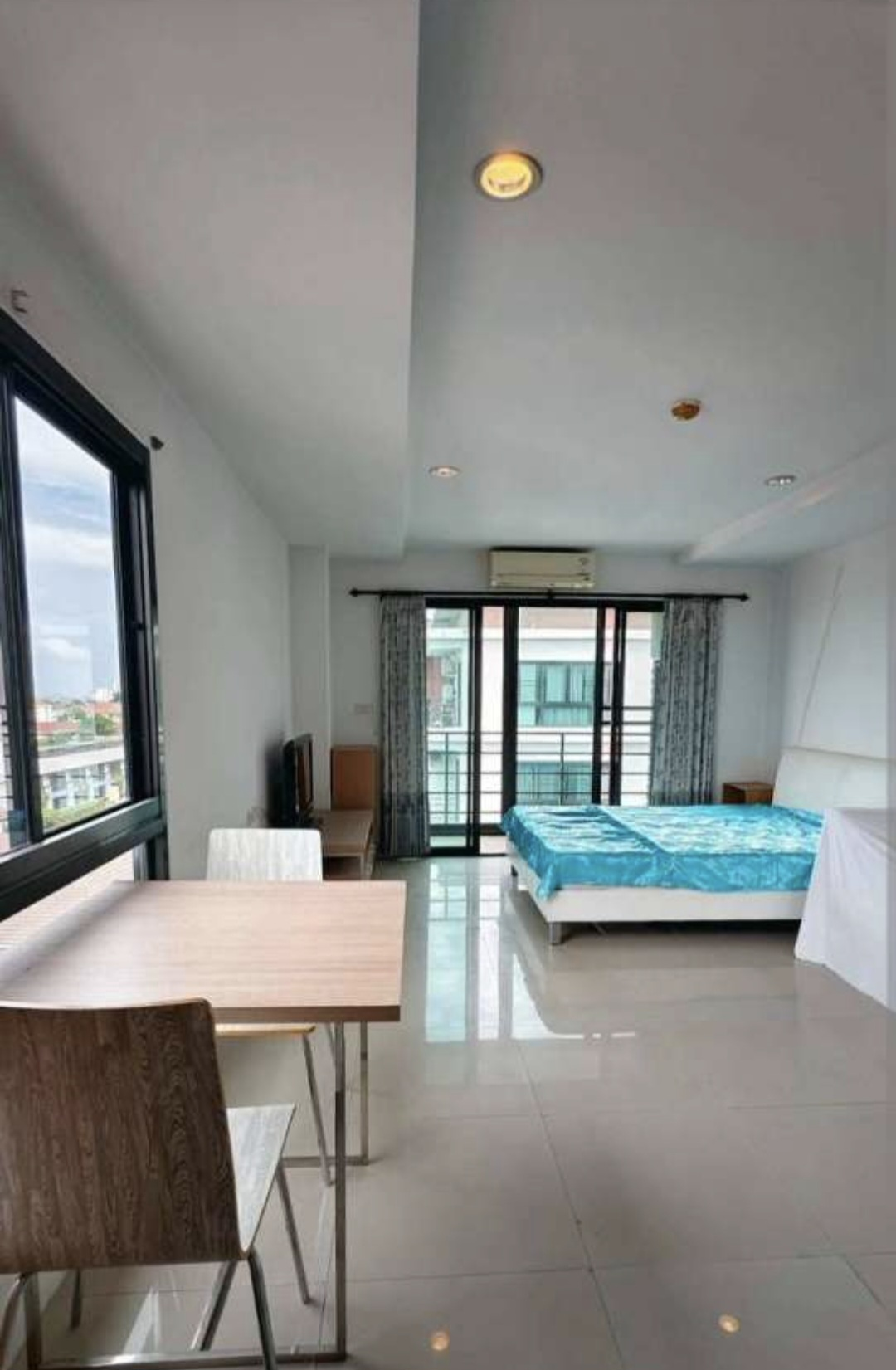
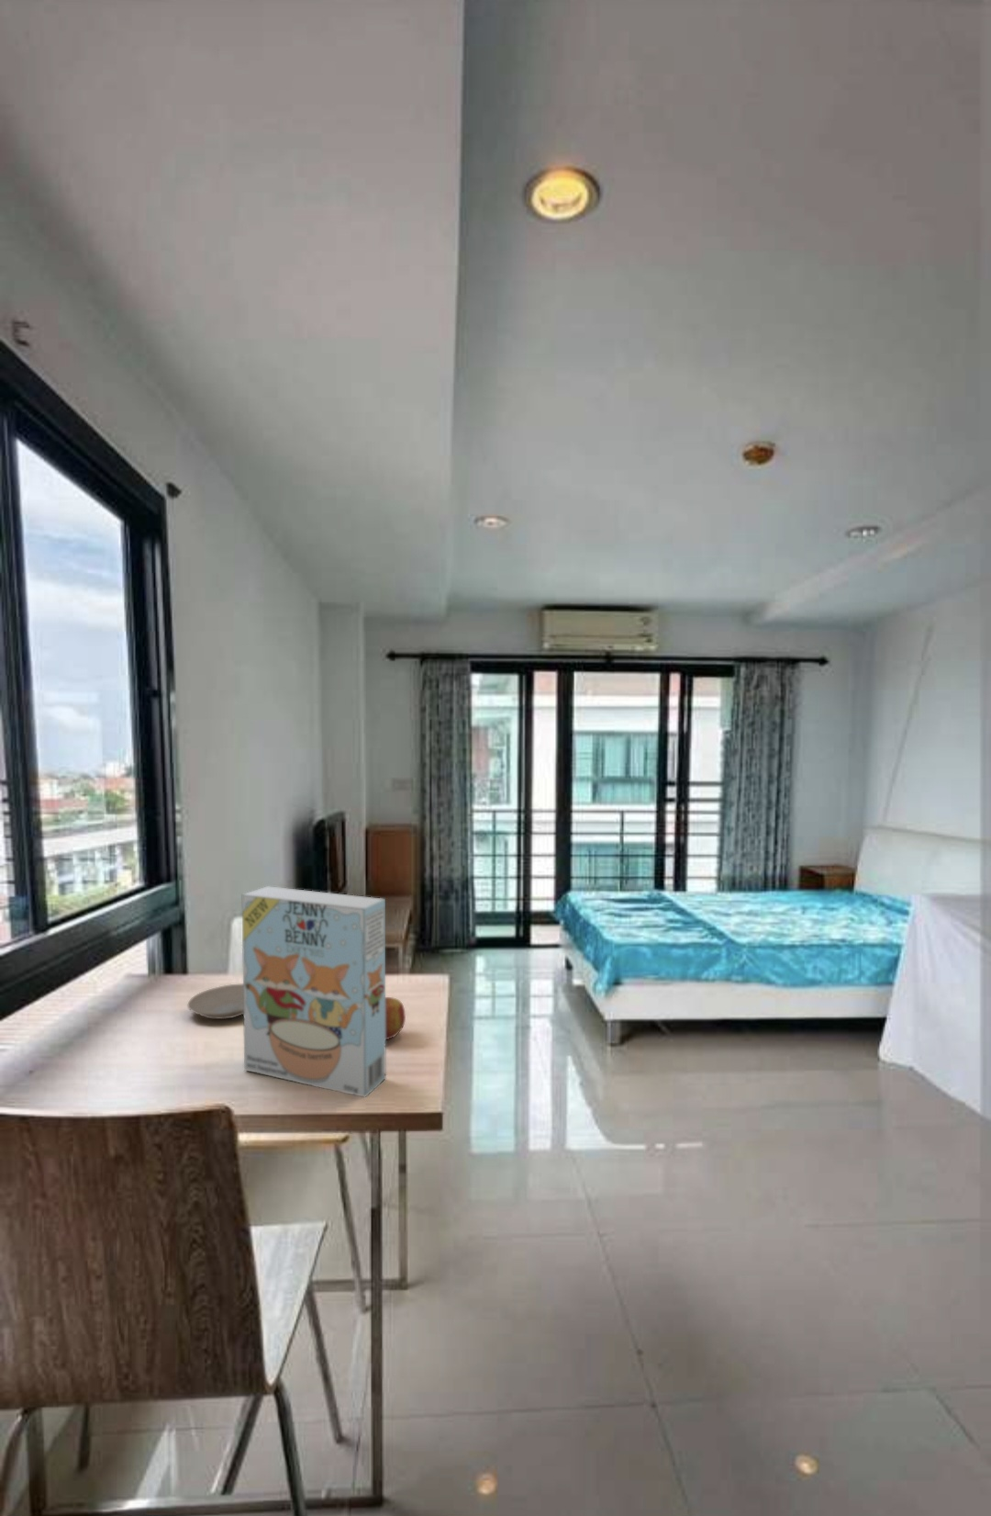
+ plate [187,984,243,1020]
+ apple [385,996,407,1040]
+ cereal box [241,885,387,1098]
